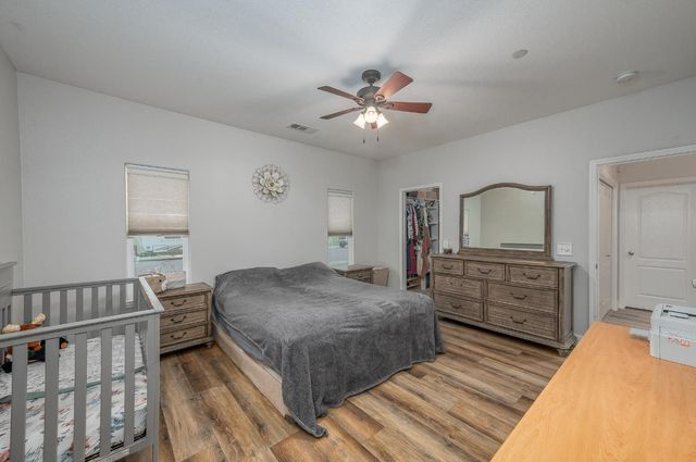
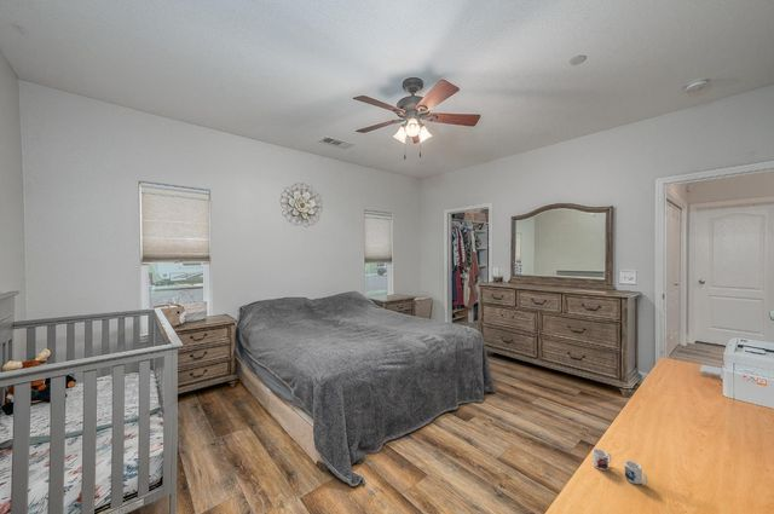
+ mug [591,447,648,486]
